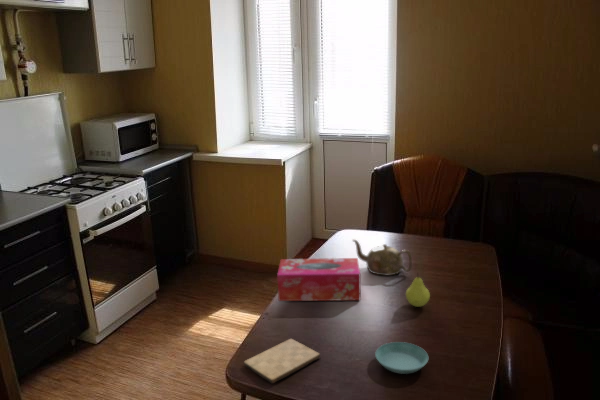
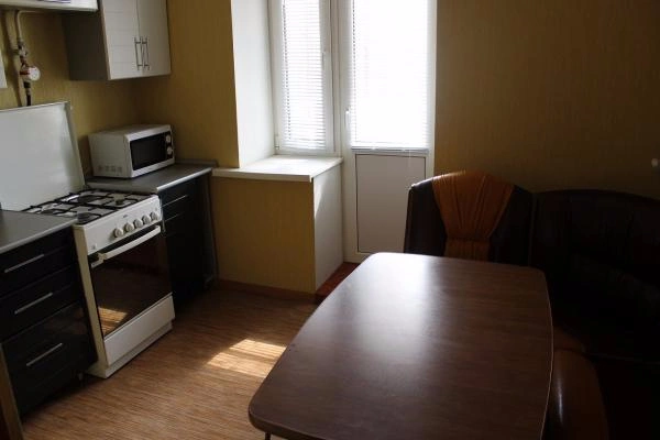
- cutting board [243,338,321,384]
- teapot [351,238,413,276]
- tissue box [276,257,361,302]
- fruit [405,272,431,308]
- saucer [374,341,429,375]
